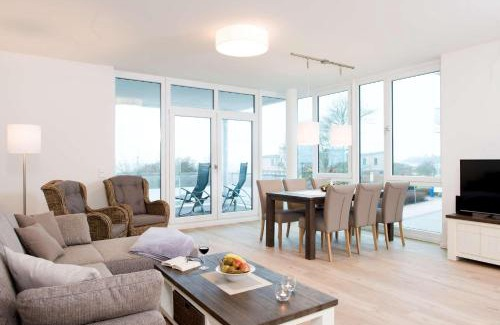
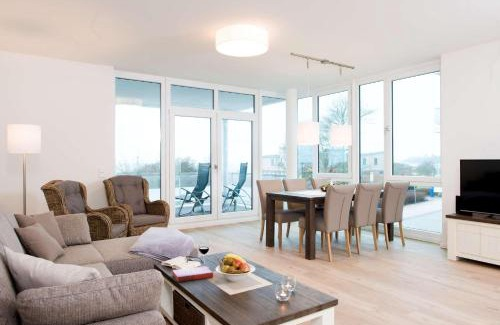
+ hardback book [171,265,214,283]
